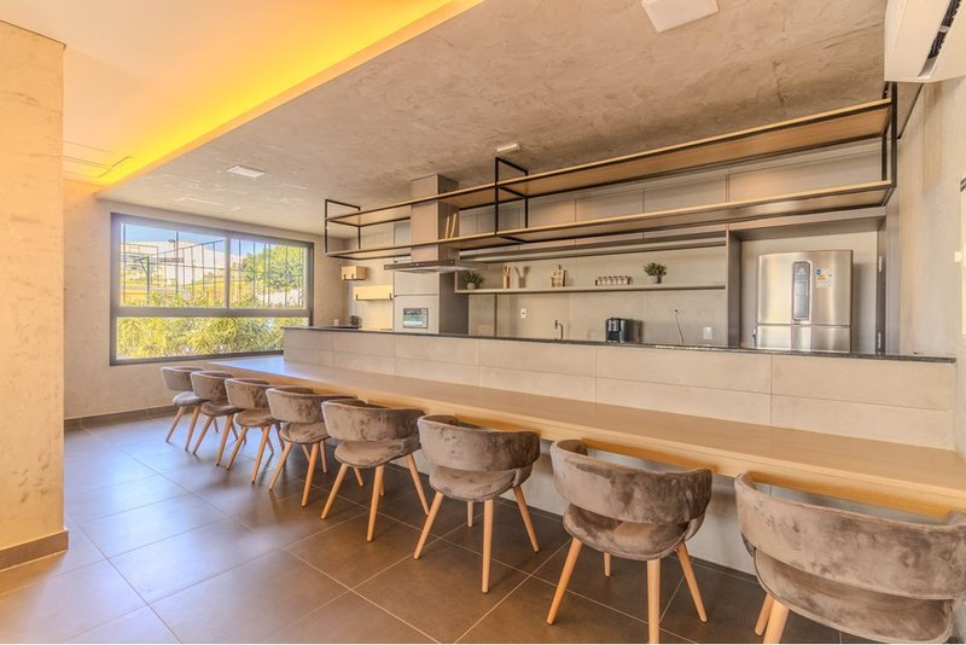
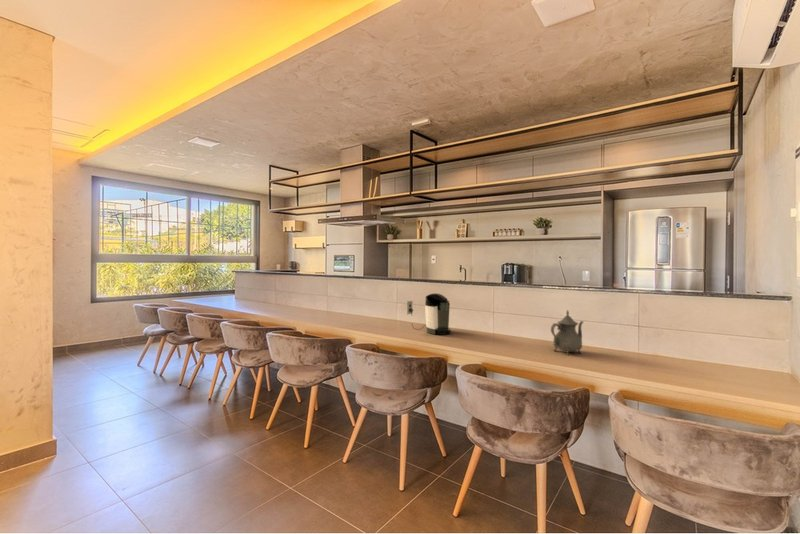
+ coffee maker [406,292,452,336]
+ teapot [550,309,585,356]
